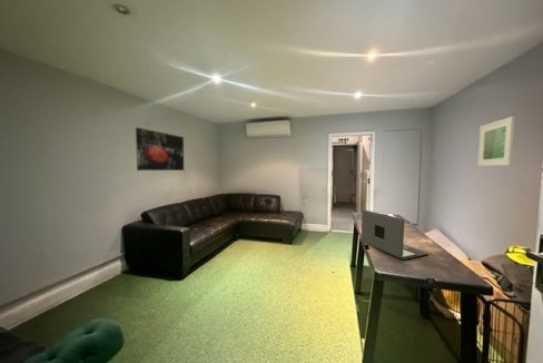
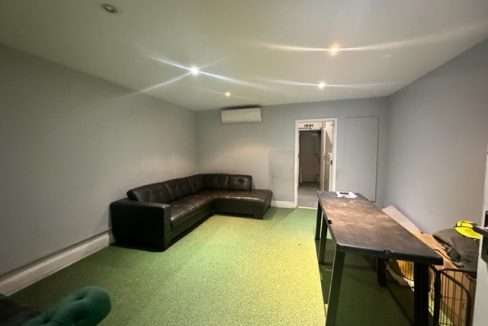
- laptop [361,209,430,261]
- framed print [477,116,516,167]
- wall art [135,127,185,171]
